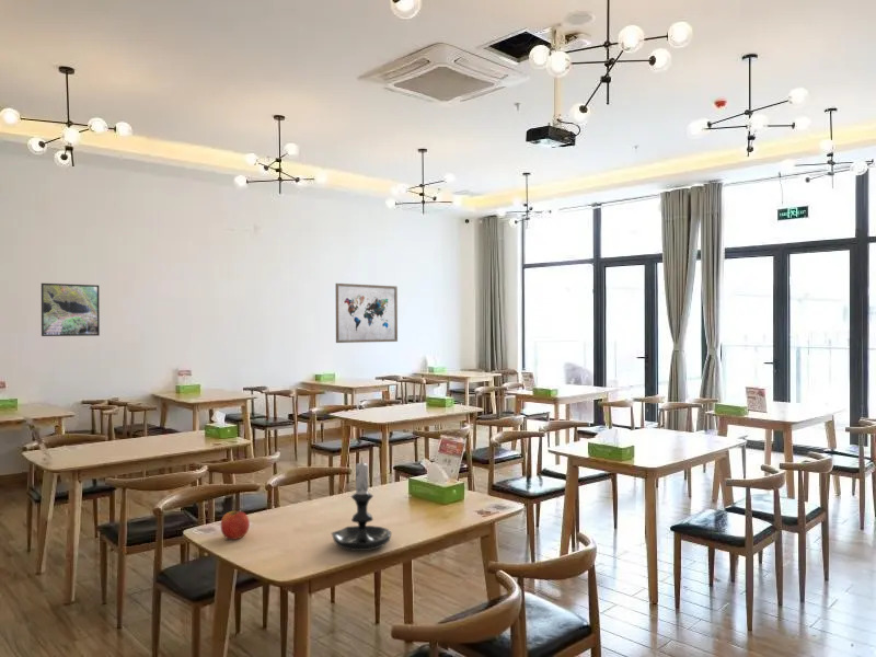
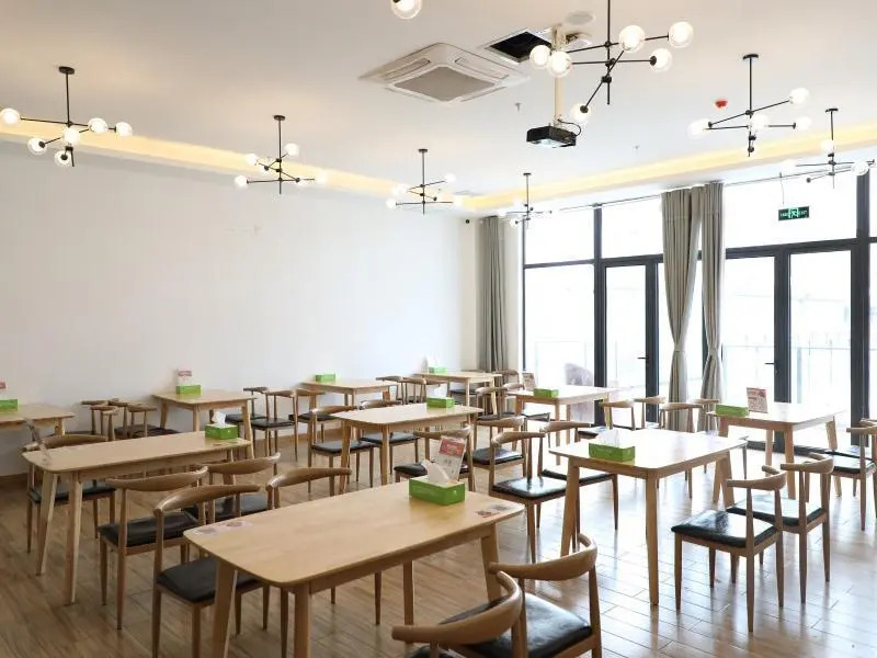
- apple [220,508,251,540]
- candle holder [331,457,392,552]
- wall art [335,283,399,344]
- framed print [41,283,101,337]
